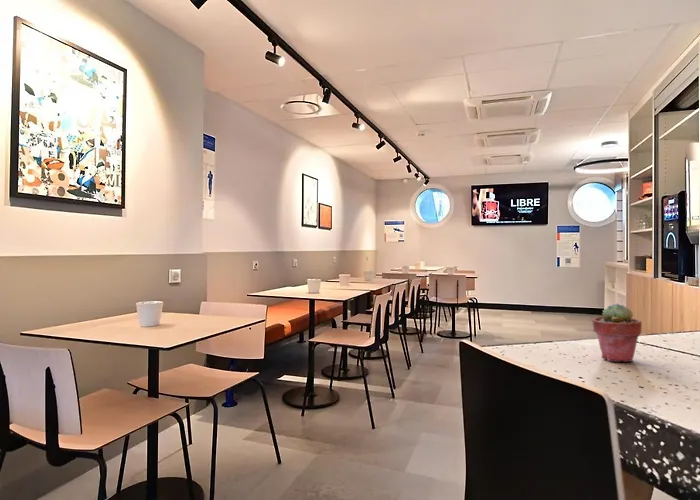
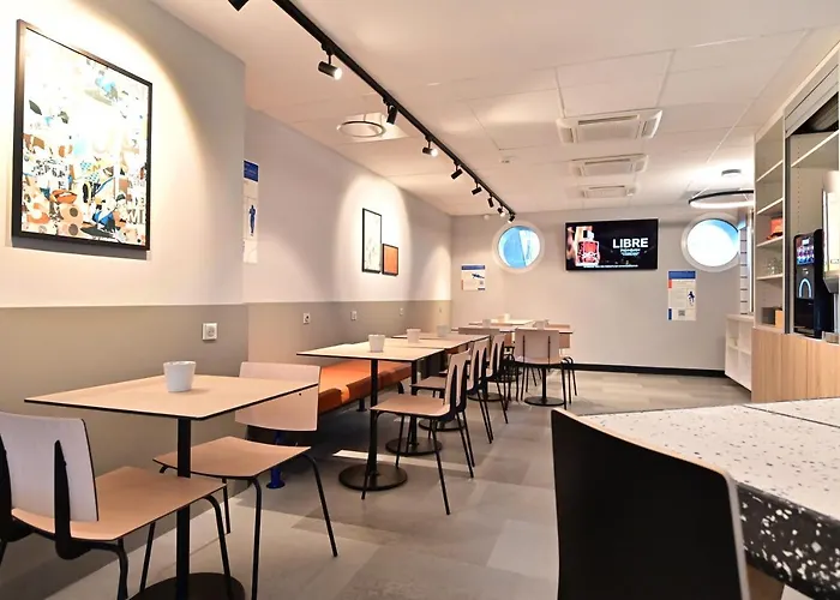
- potted succulent [591,302,643,363]
